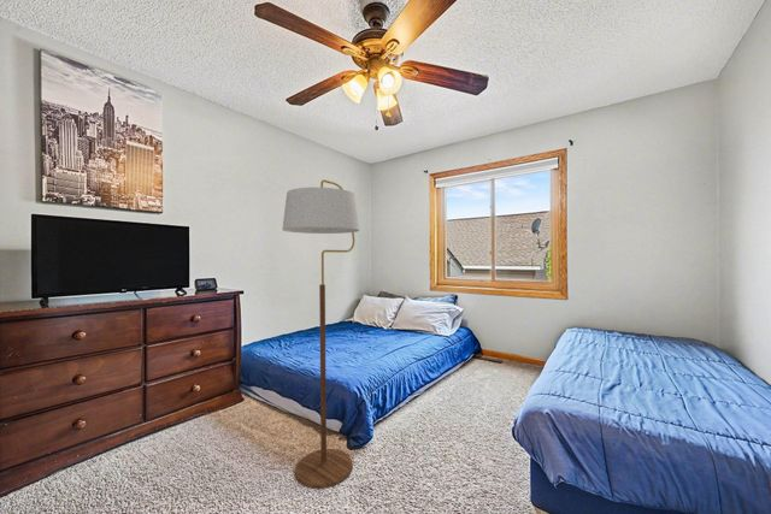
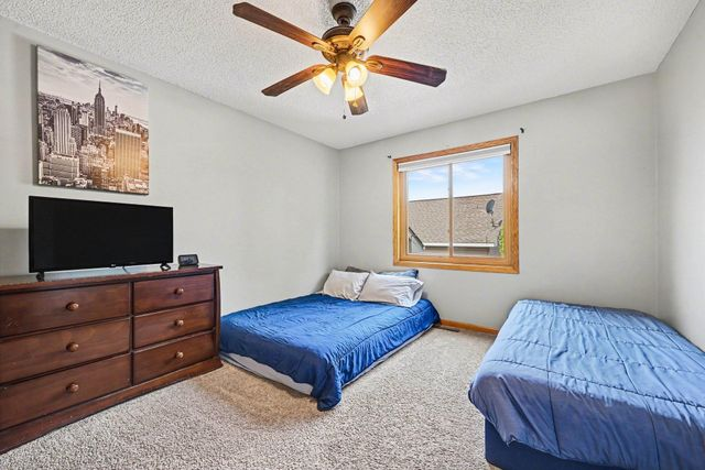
- floor lamp [281,178,361,490]
